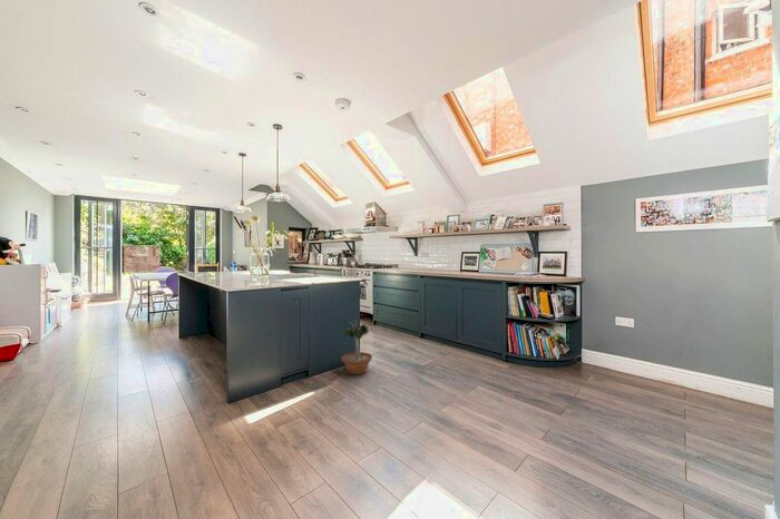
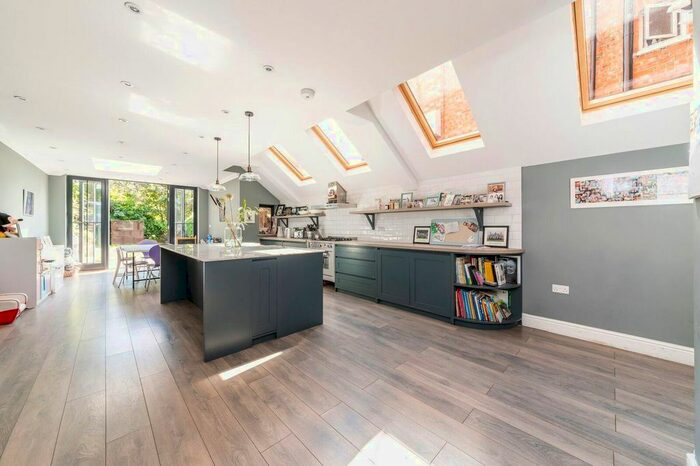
- potted tree [340,321,373,375]
